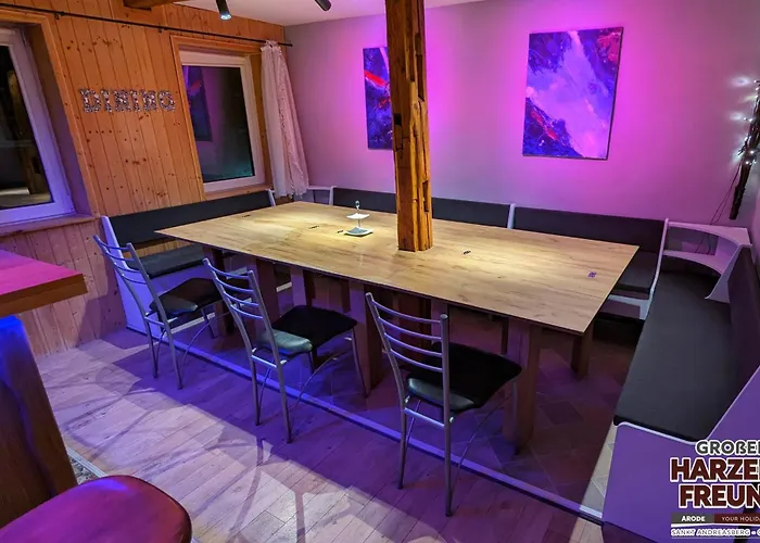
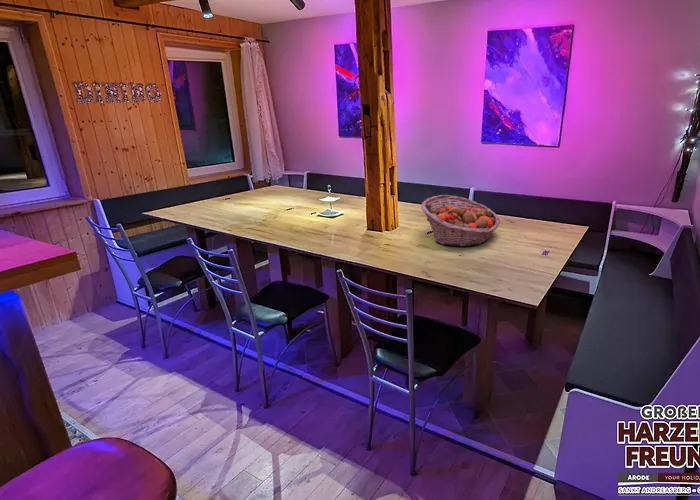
+ fruit basket [420,194,501,247]
